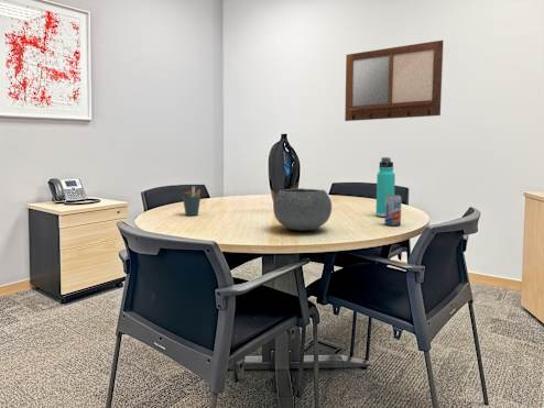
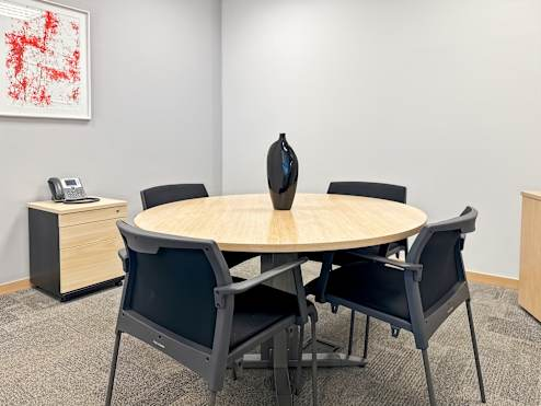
- writing board [344,40,445,122]
- beverage can [383,194,403,227]
- pen holder [182,186,202,217]
- thermos bottle [376,156,396,218]
- bowl [272,187,333,232]
